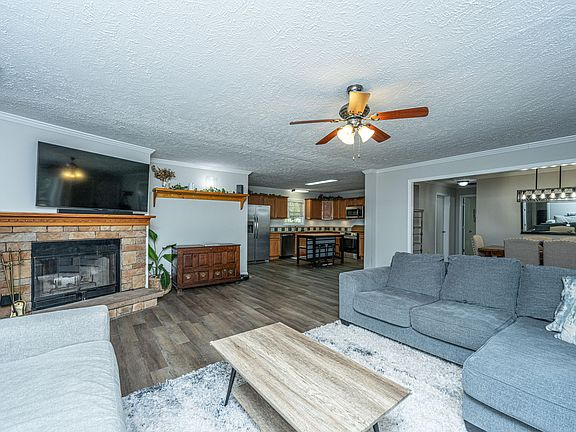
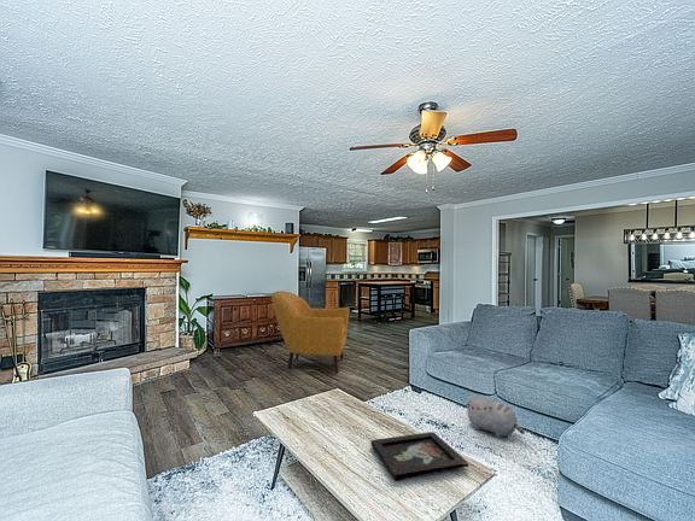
+ decorative tray [369,431,469,482]
+ armchair [270,291,350,374]
+ plush toy [465,393,526,438]
